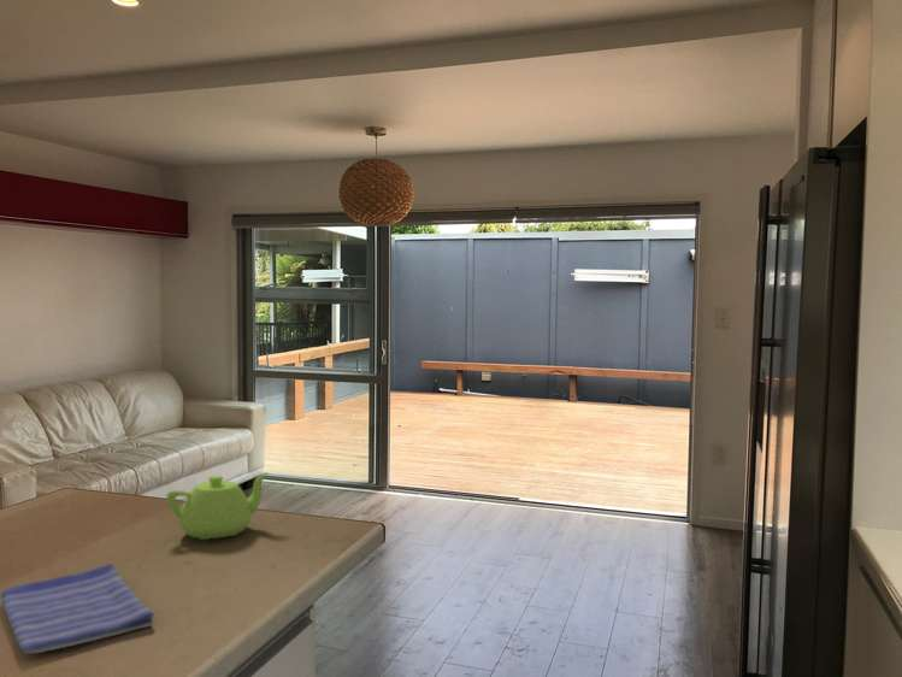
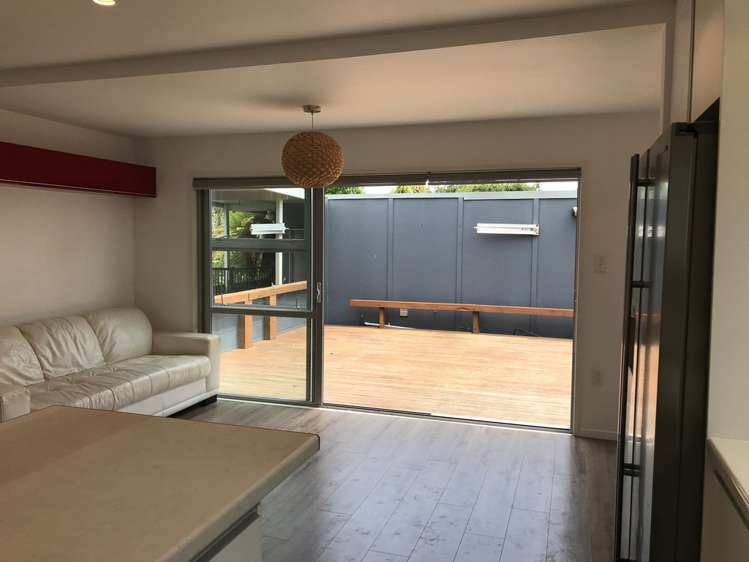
- dish towel [0,563,155,655]
- teapot [165,471,270,541]
